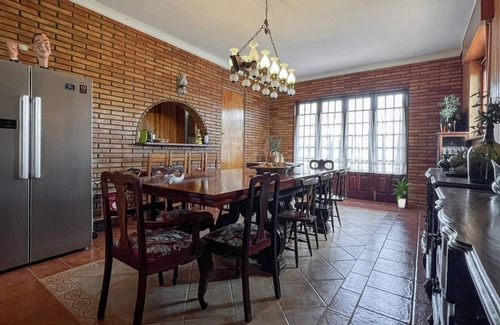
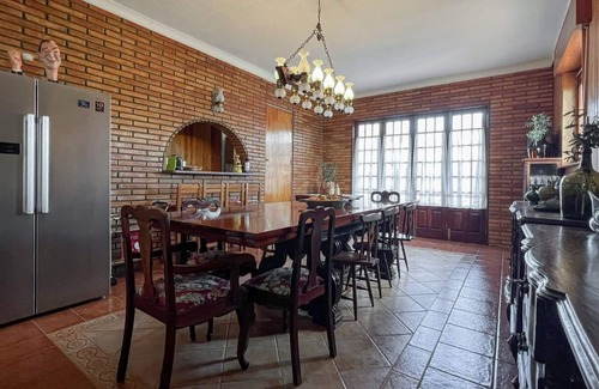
- indoor plant [390,176,415,209]
